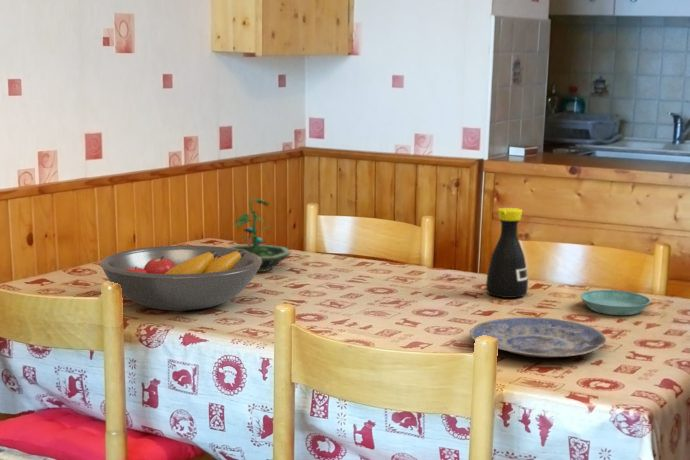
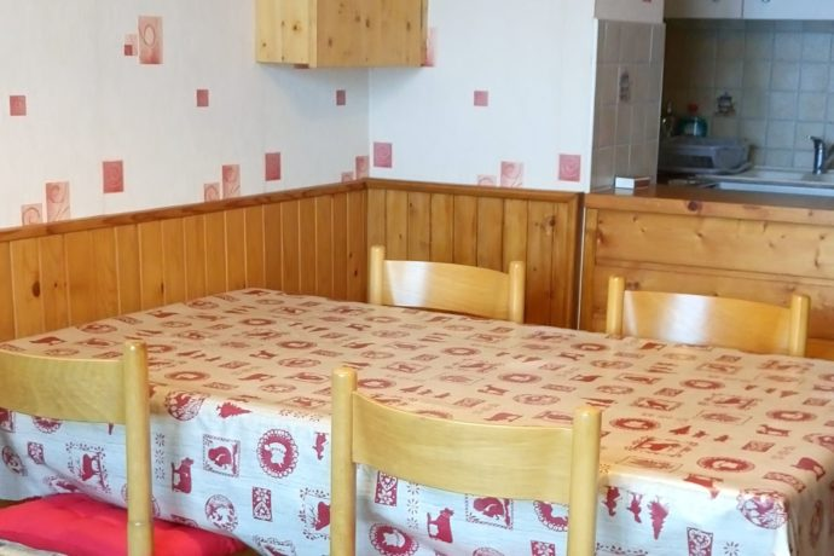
- fruit bowl [99,245,261,312]
- terrarium [225,197,293,273]
- bottle [485,207,529,299]
- plate [469,316,607,359]
- saucer [580,289,652,316]
